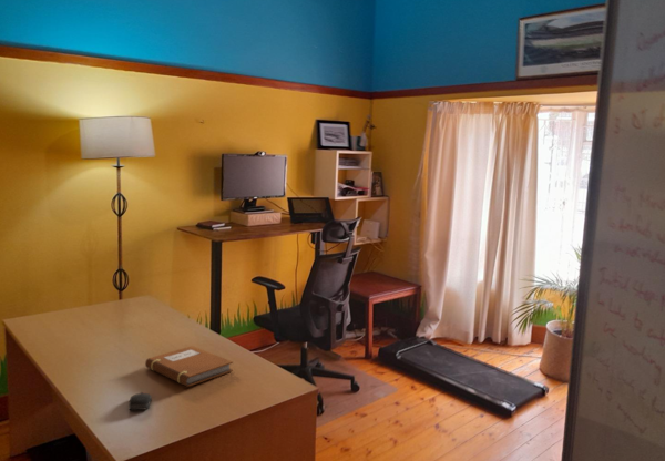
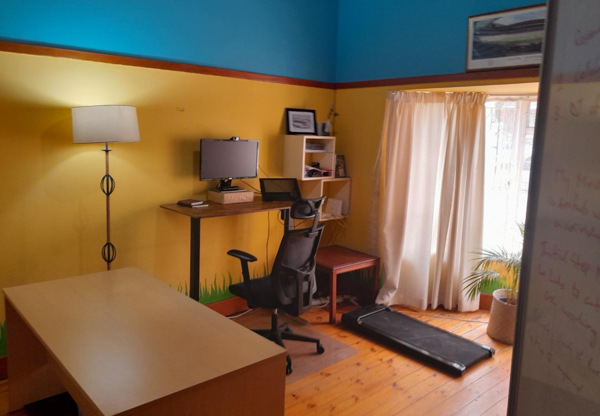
- notebook [144,345,234,388]
- computer mouse [127,391,153,411]
